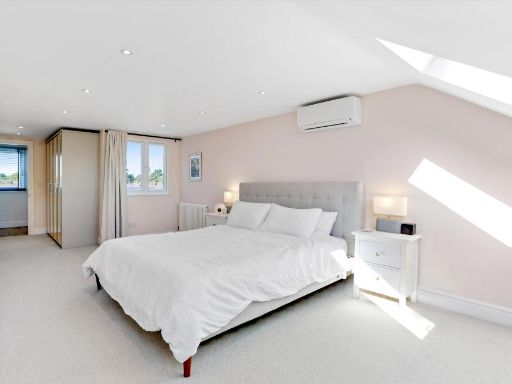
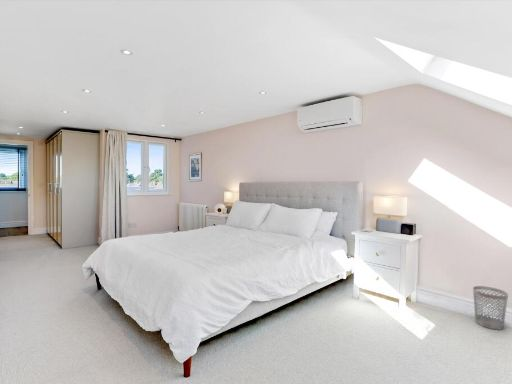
+ wastebasket [472,285,509,331]
